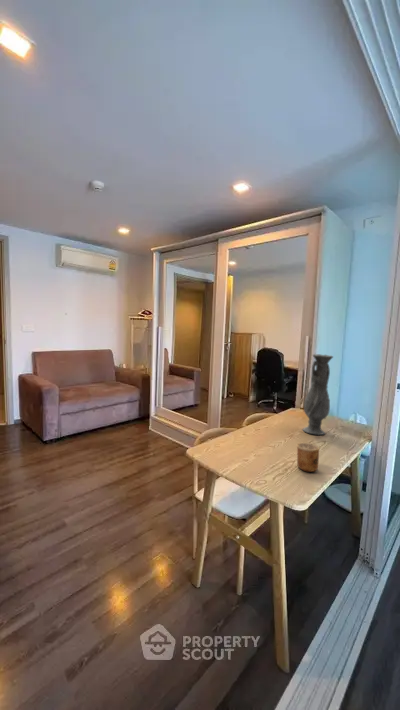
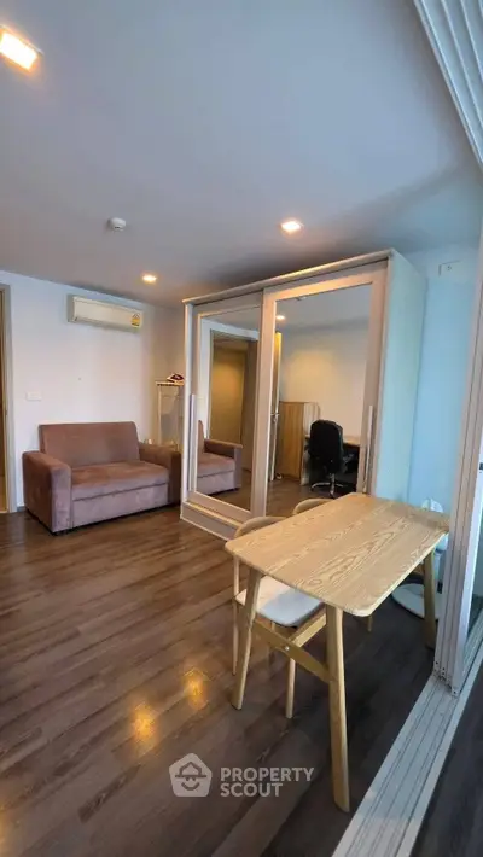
- vase [301,353,334,436]
- cup [296,442,320,473]
